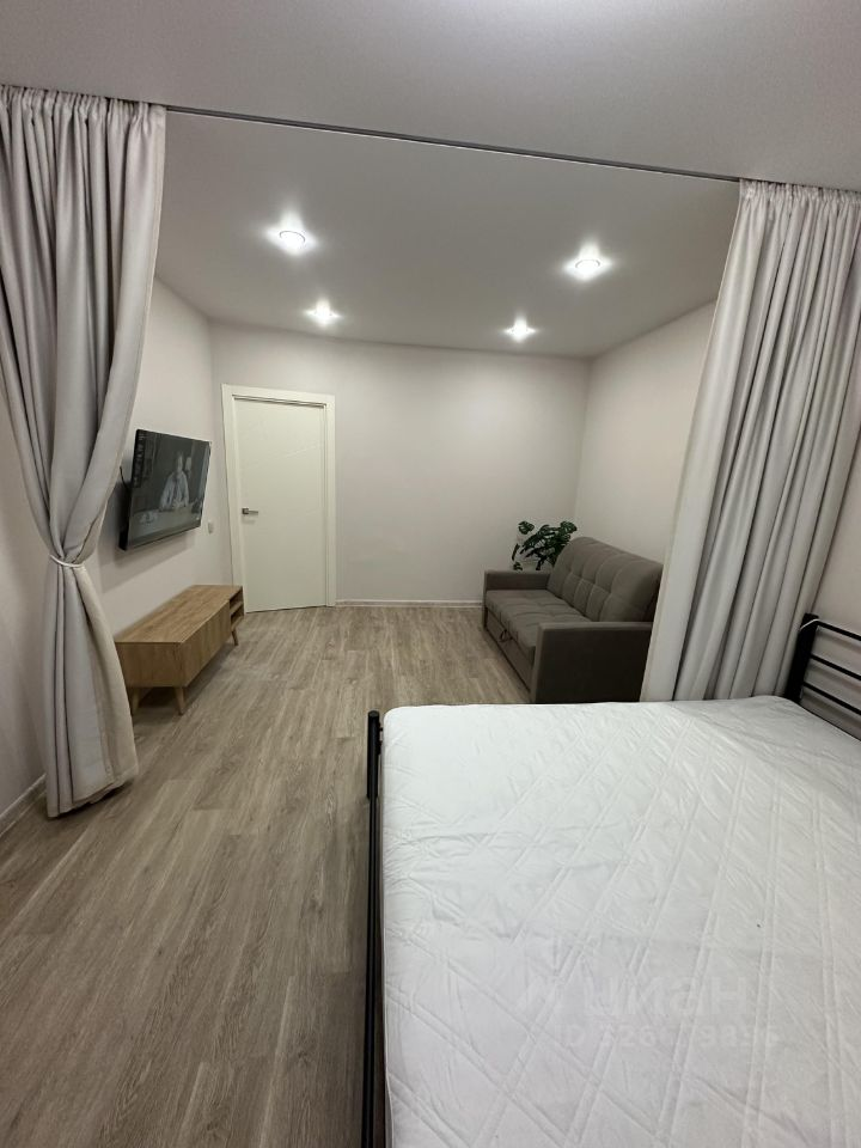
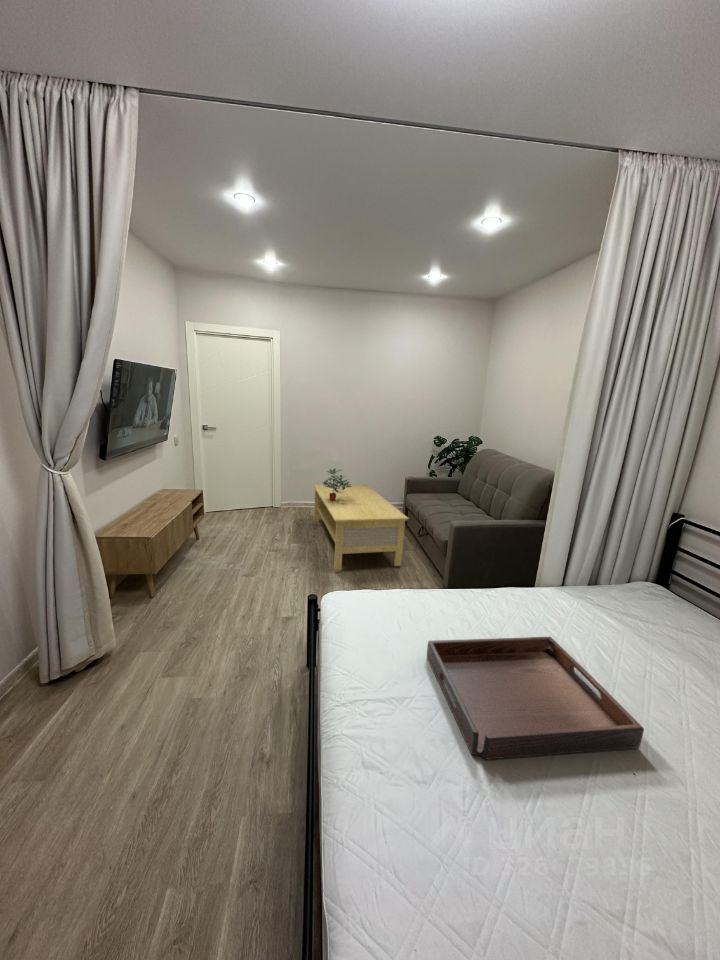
+ potted plant [321,468,354,501]
+ coffee table [312,483,410,571]
+ serving tray [426,636,645,761]
